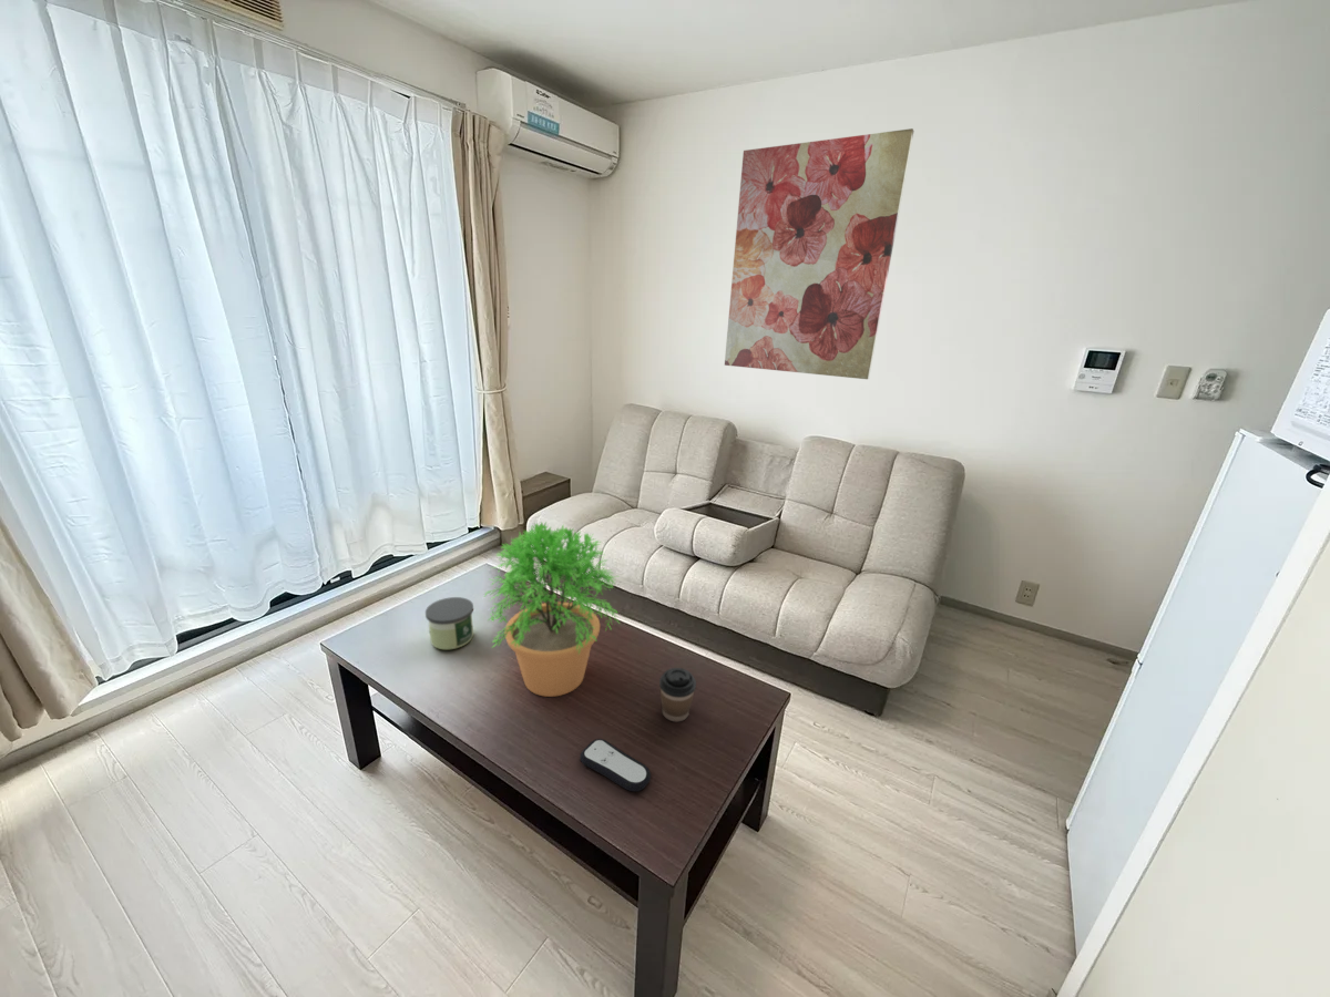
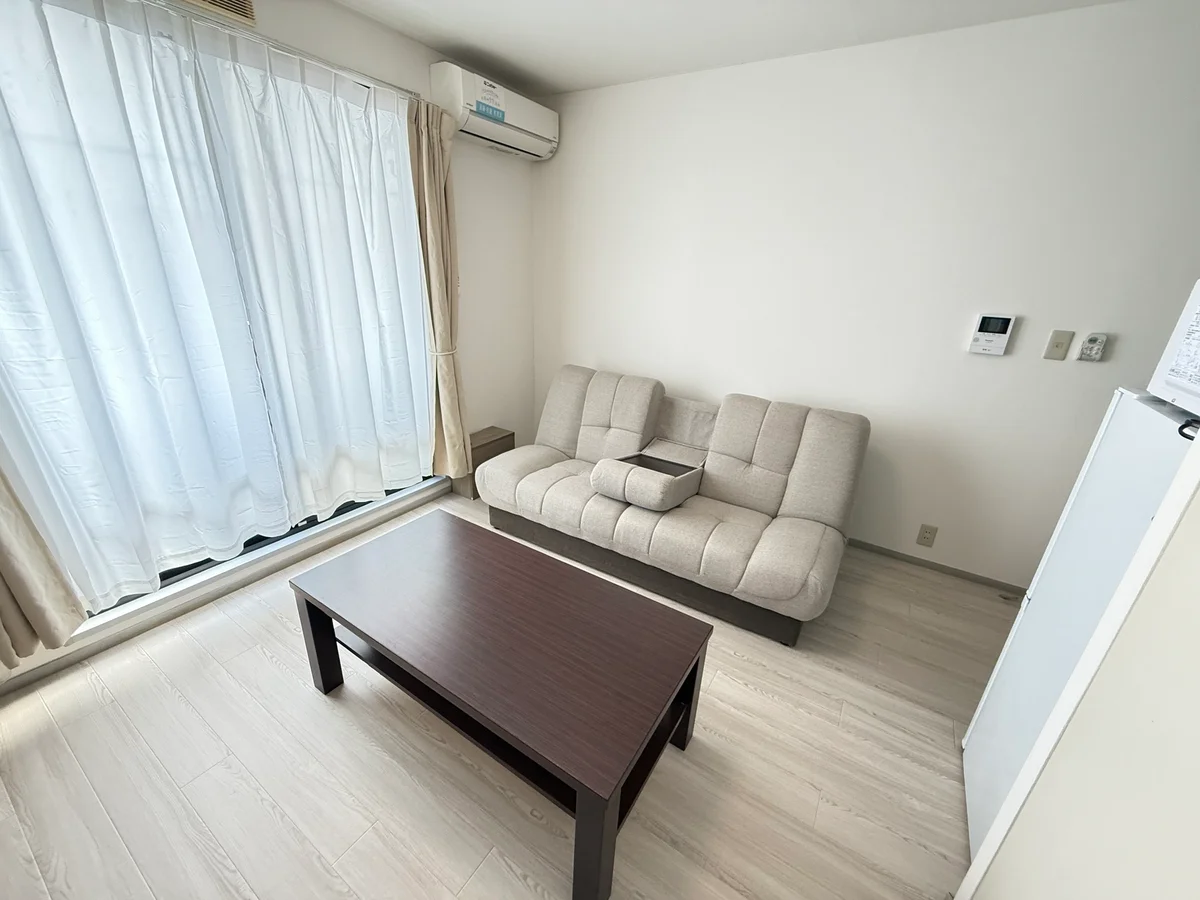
- remote control [579,738,652,792]
- potted plant [483,521,622,698]
- candle [424,596,474,650]
- coffee cup [658,667,697,722]
- wall art [724,127,915,380]
